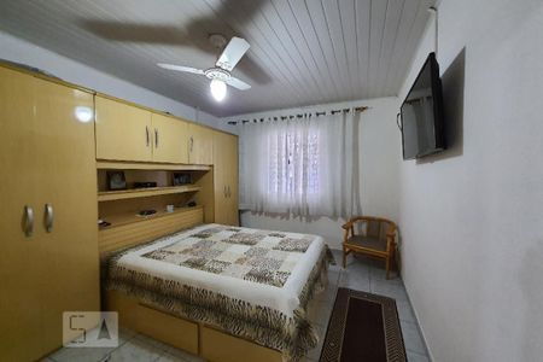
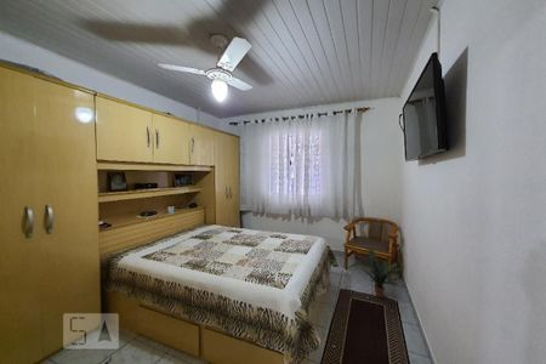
+ potted plant [360,248,402,298]
